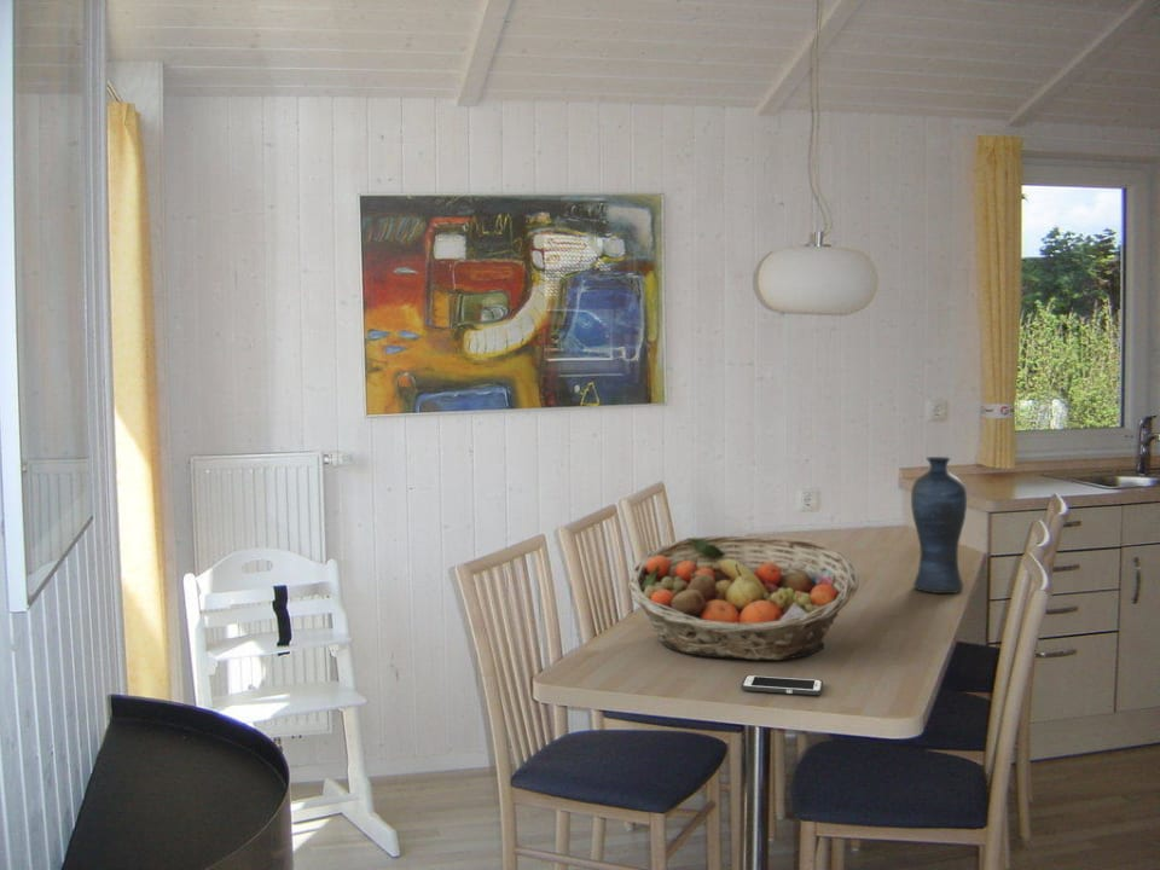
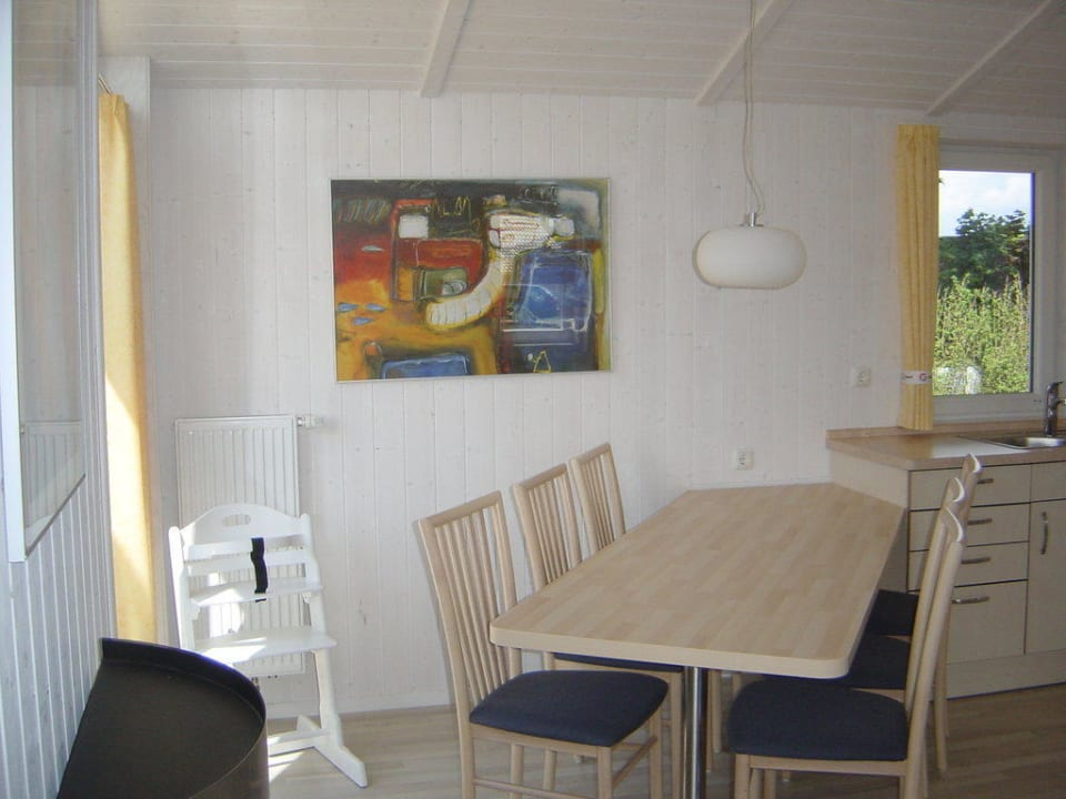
- fruit basket [627,535,860,661]
- vase [910,456,968,594]
- cell phone [741,674,824,696]
